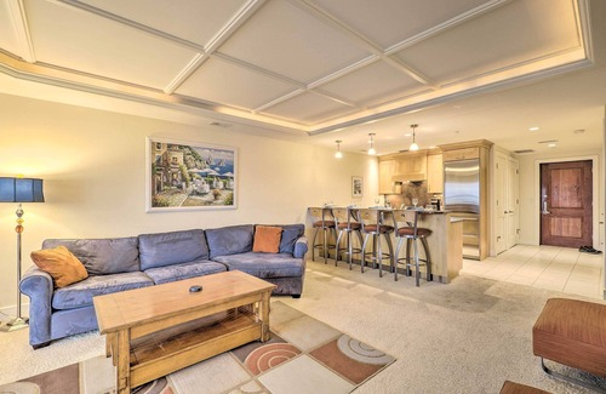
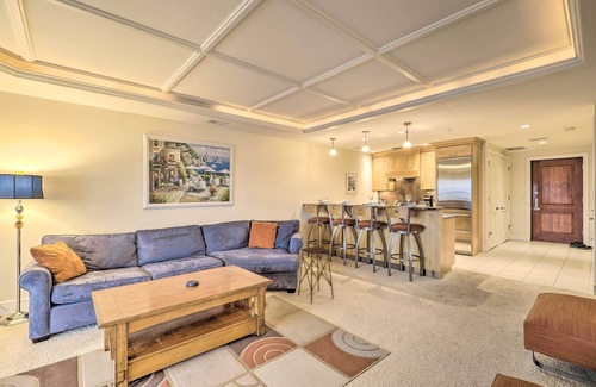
+ side table [297,245,335,305]
